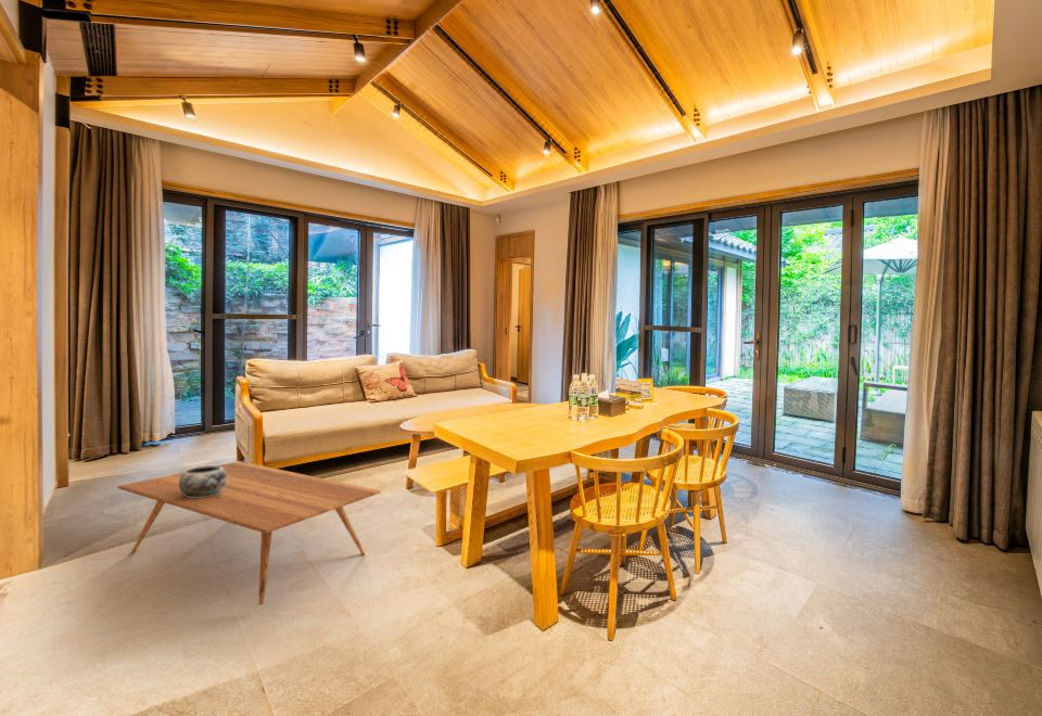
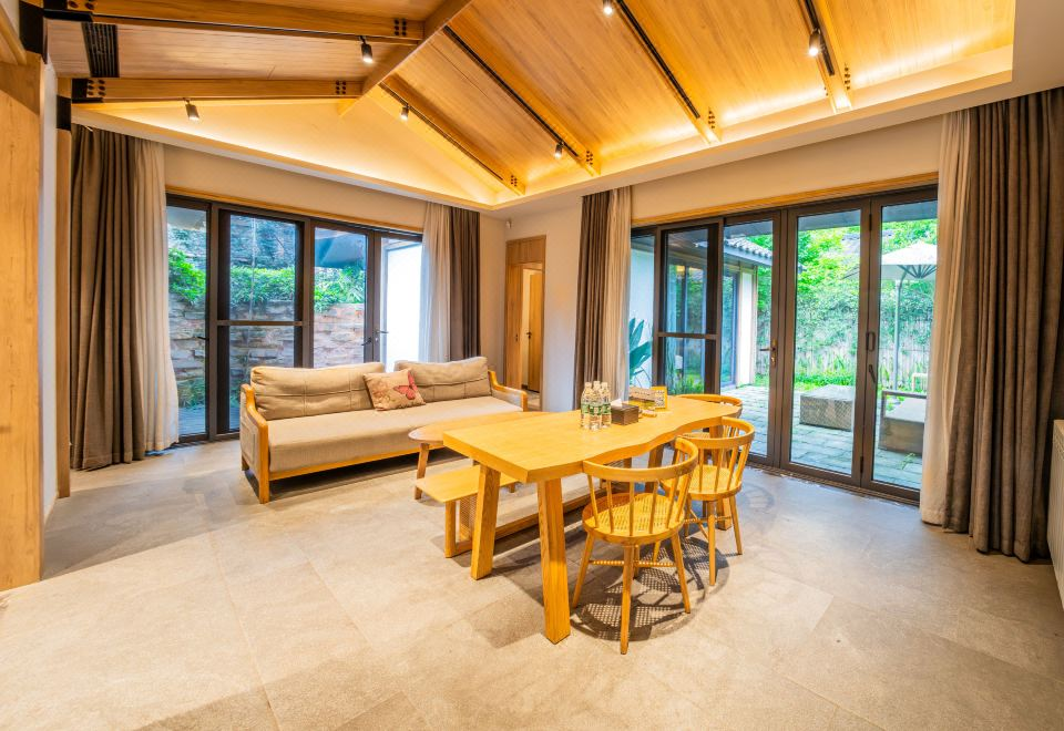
- decorative bowl [179,464,227,498]
- coffee table [116,460,382,606]
